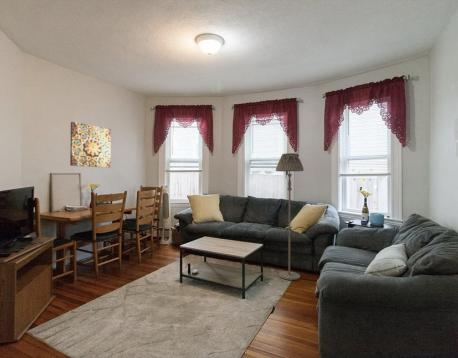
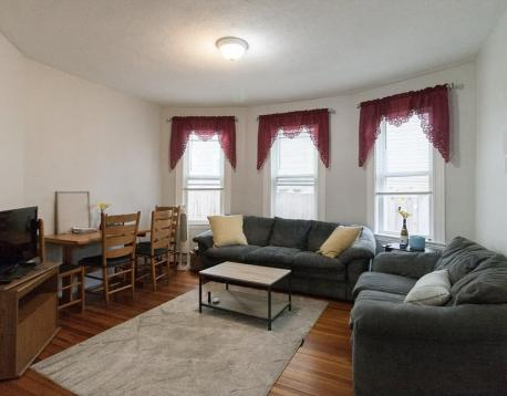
- wall art [69,121,112,169]
- floor lamp [275,152,305,281]
